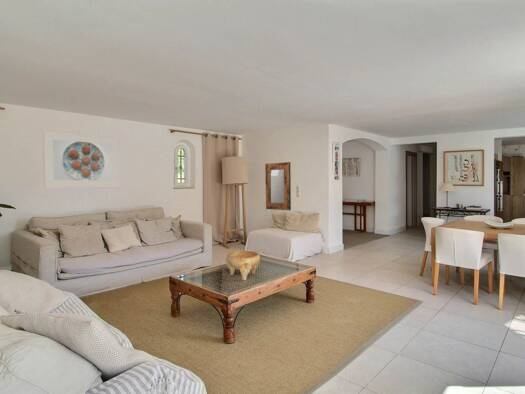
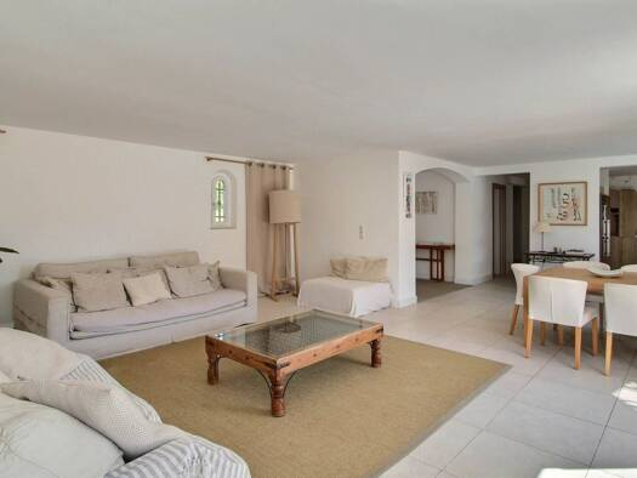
- decorative bowl [225,250,261,282]
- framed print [42,129,121,189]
- home mirror [264,161,292,211]
